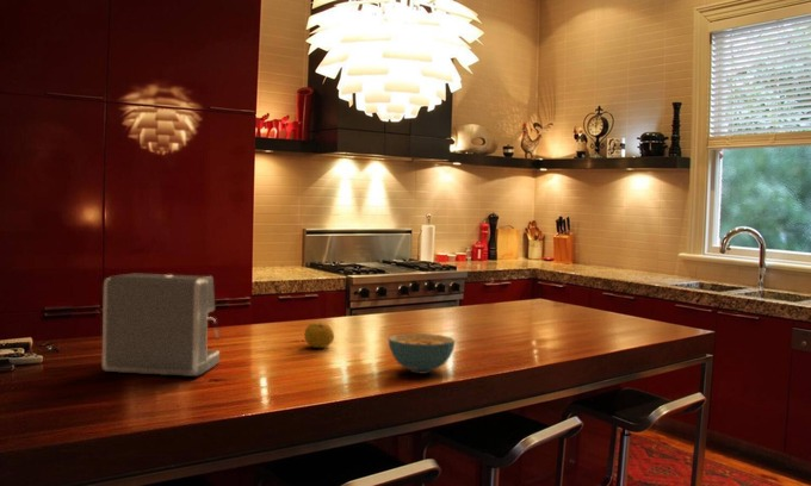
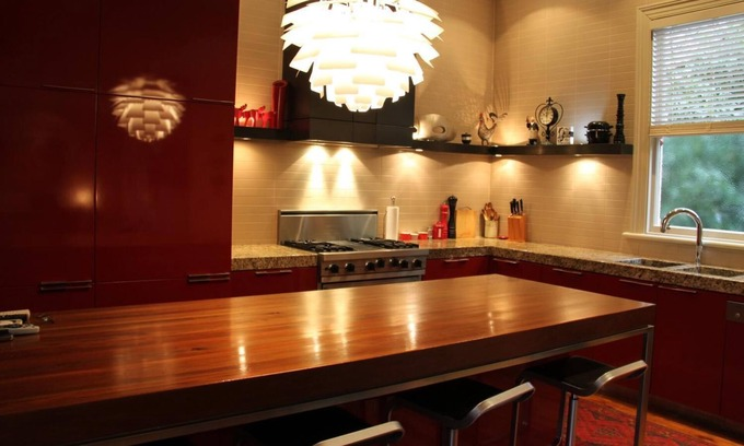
- fruit [303,322,335,349]
- coffee maker [101,272,221,378]
- cereal bowl [388,332,456,374]
